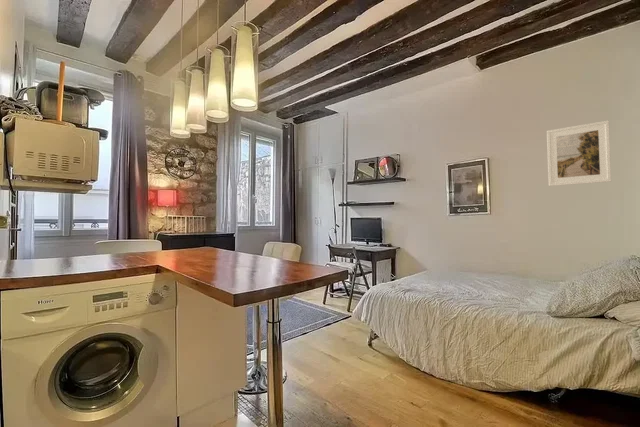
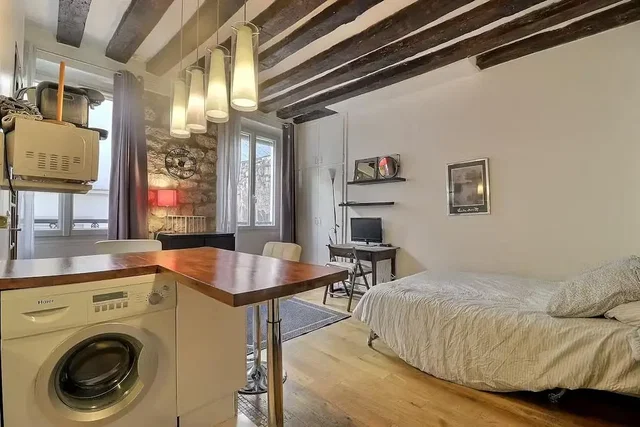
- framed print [546,120,612,187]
